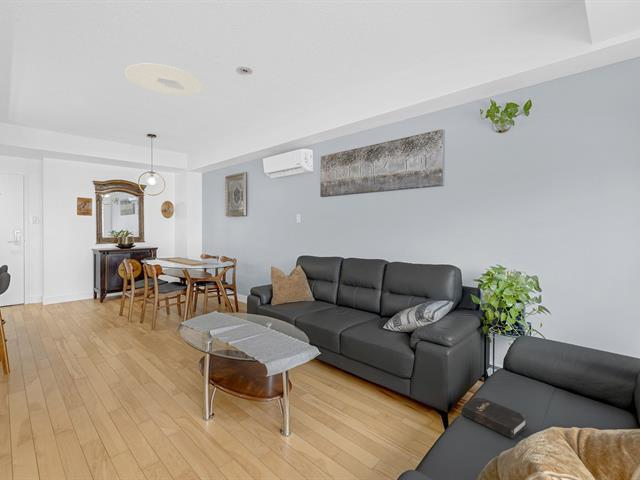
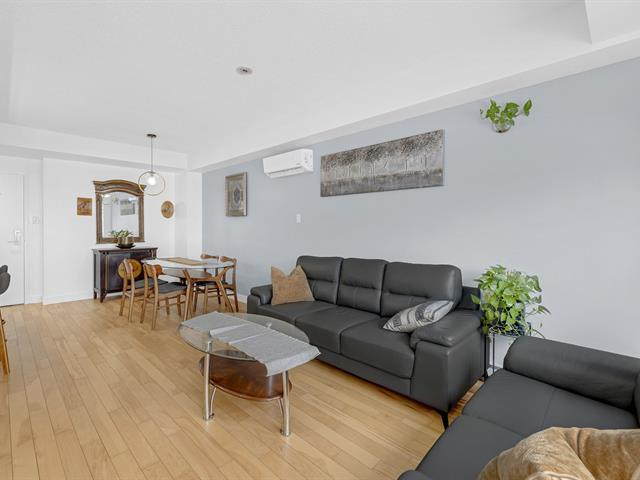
- hardback book [461,395,528,440]
- ceiling light [124,63,204,96]
